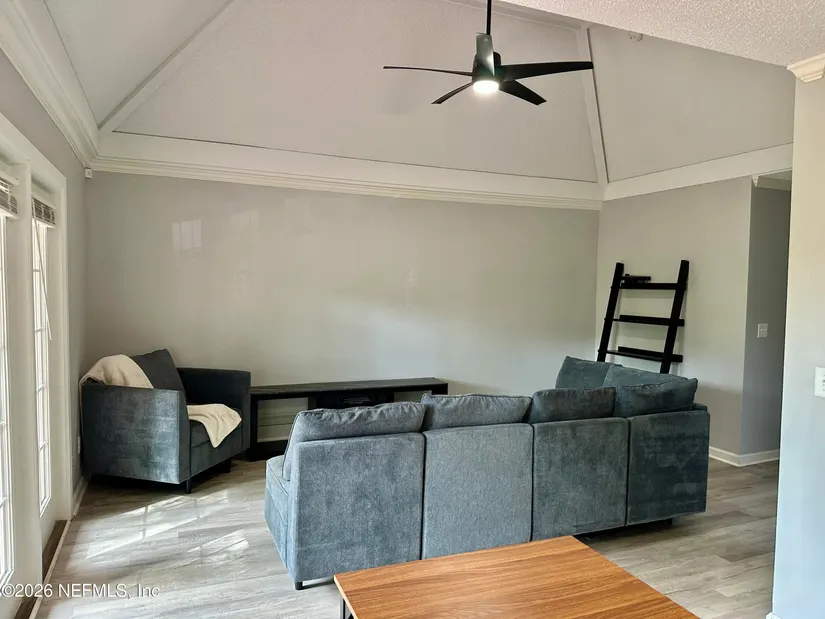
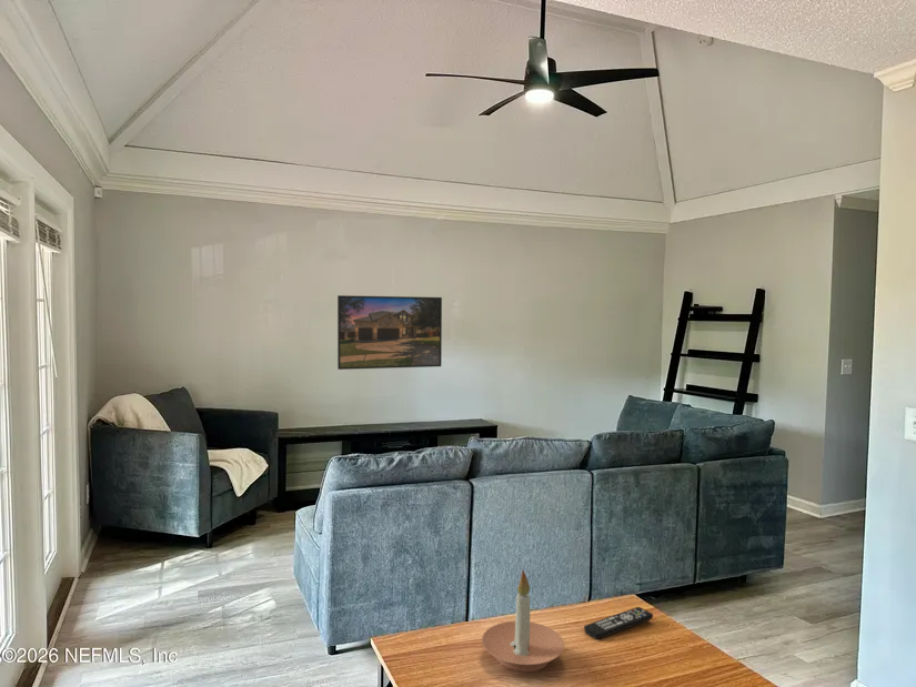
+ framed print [336,294,443,371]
+ candle holder [481,569,565,673]
+ remote control [583,606,654,640]
